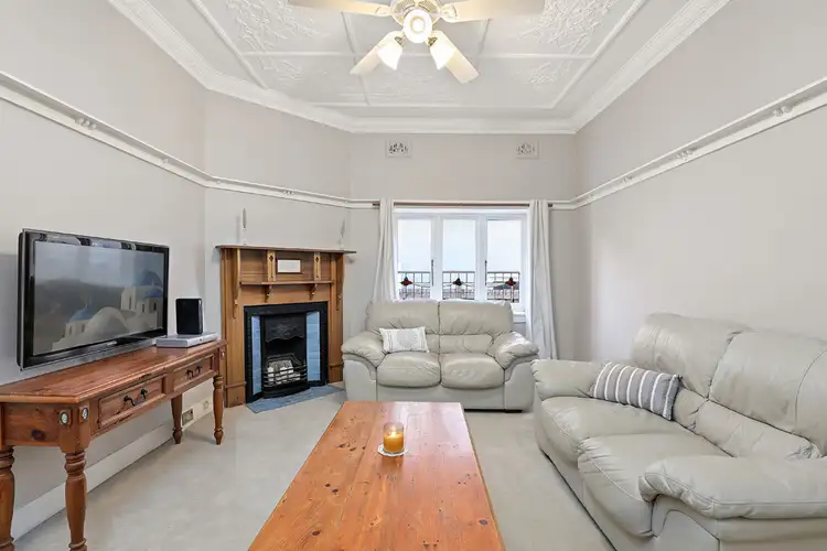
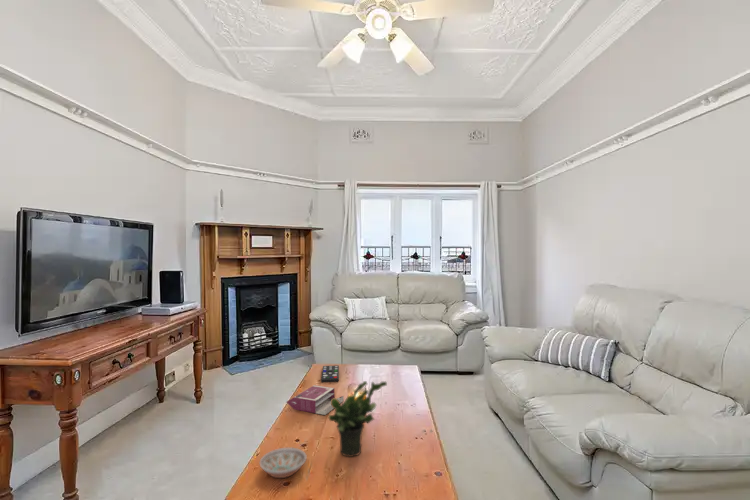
+ potted plant [327,380,388,458]
+ book [286,384,345,416]
+ bowl [259,447,308,479]
+ remote control [320,364,340,383]
